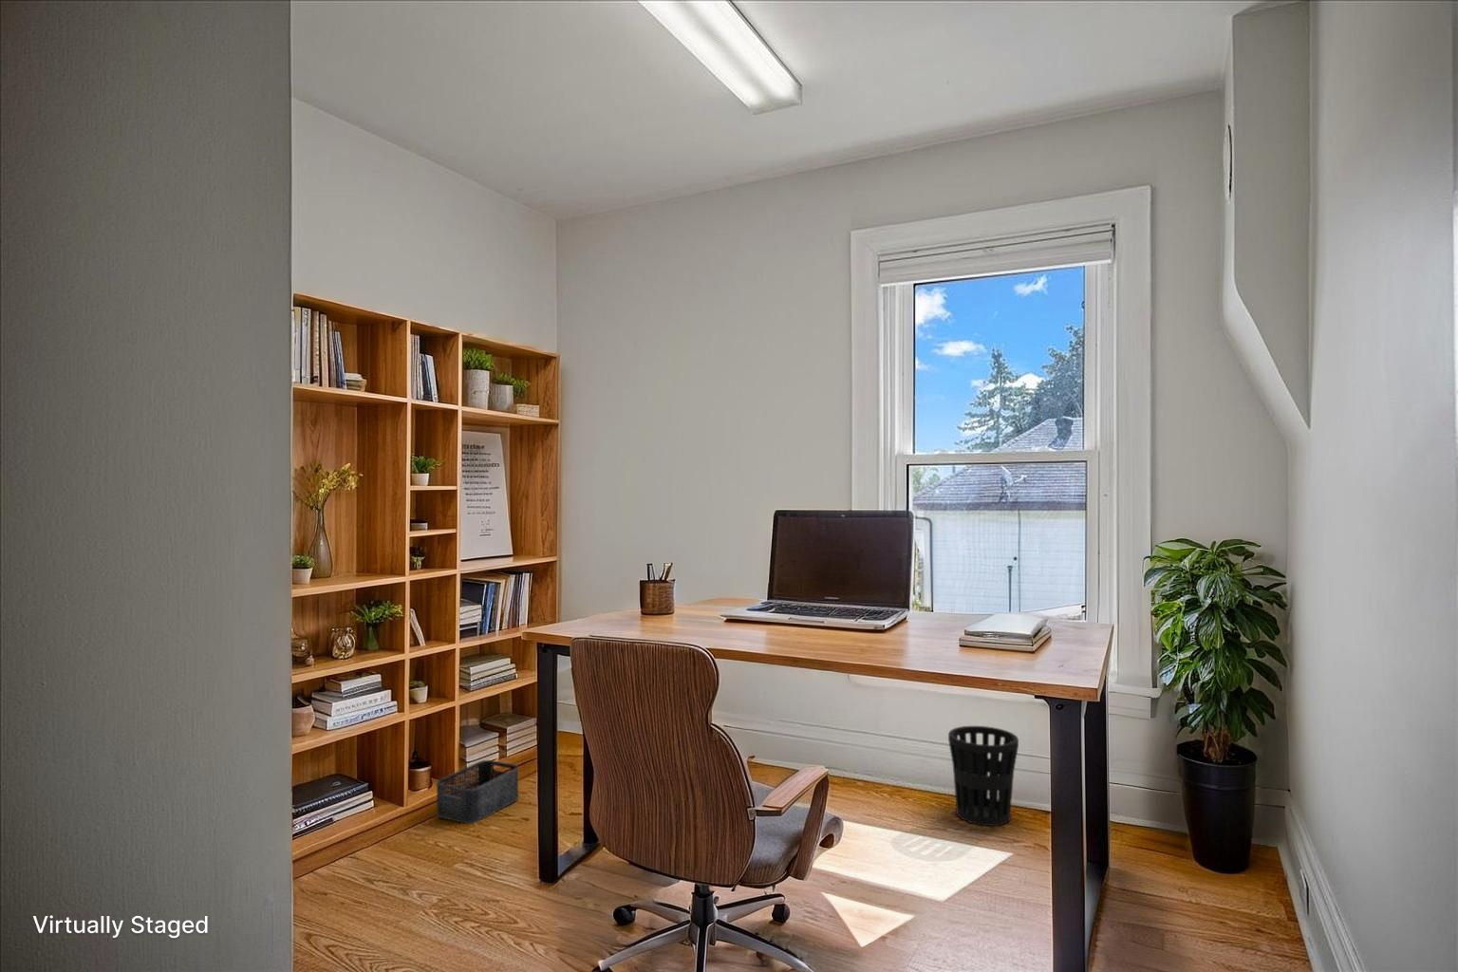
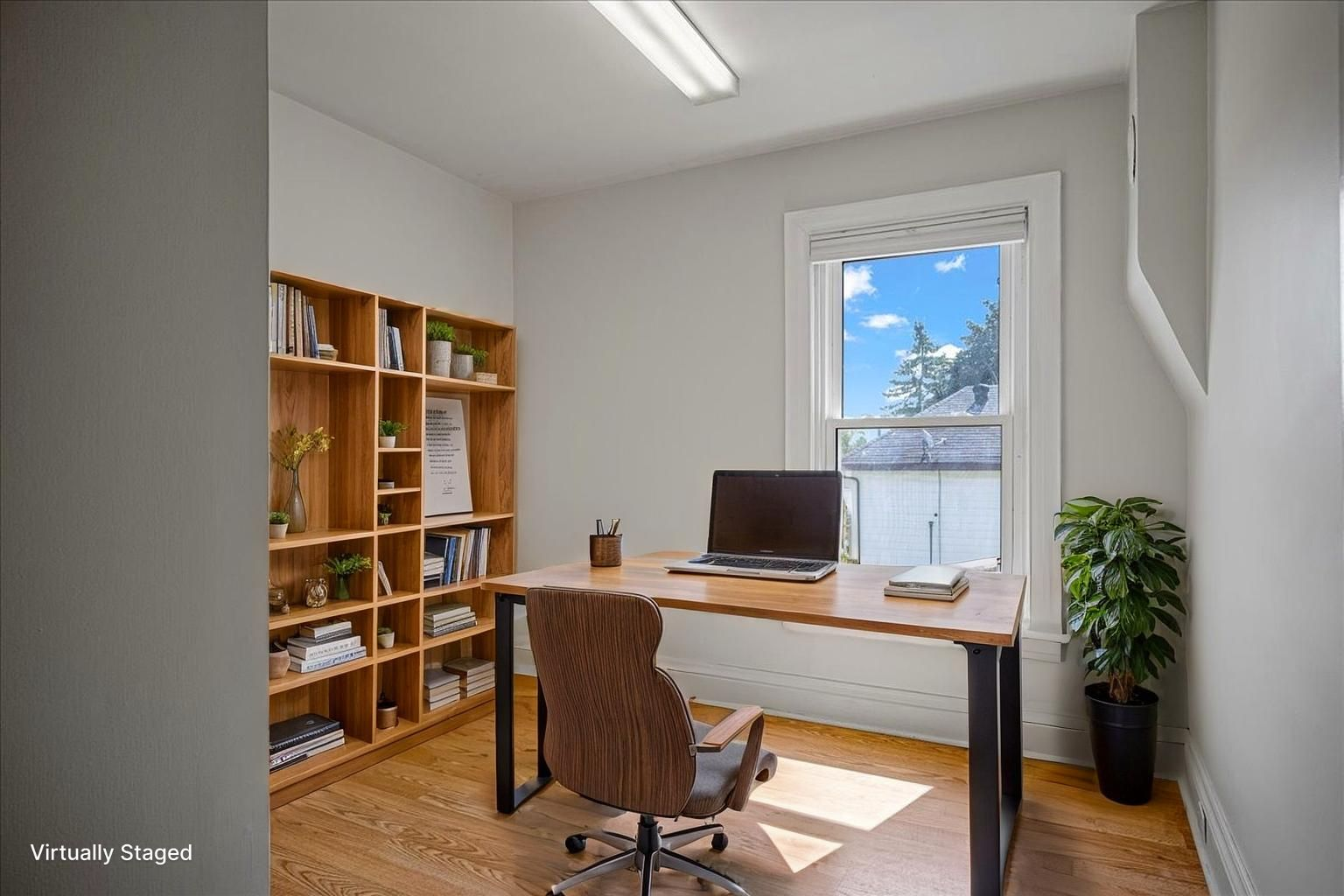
- wastebasket [947,726,1020,827]
- storage bin [436,759,520,824]
